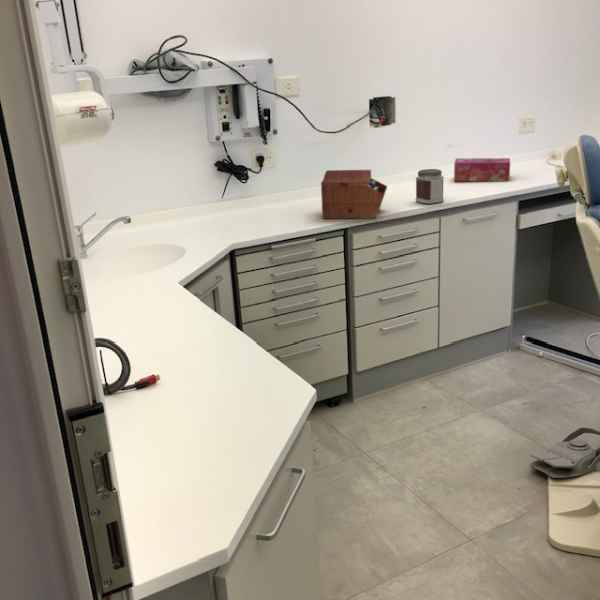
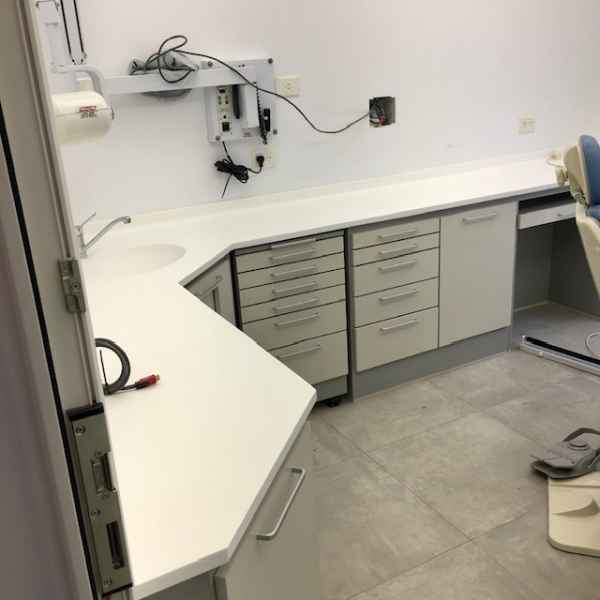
- jar [415,168,445,205]
- tissue box [453,157,511,182]
- sewing box [320,169,388,220]
